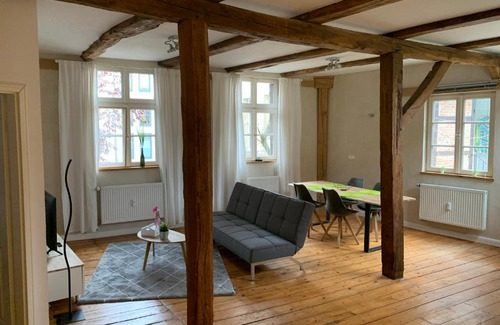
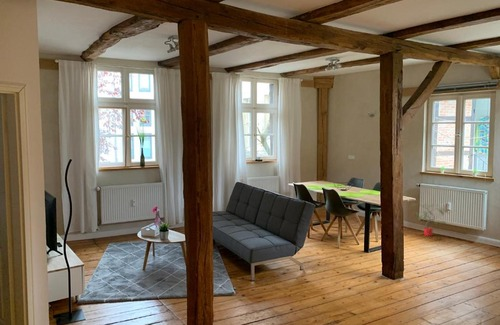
+ potted plant [411,203,449,237]
